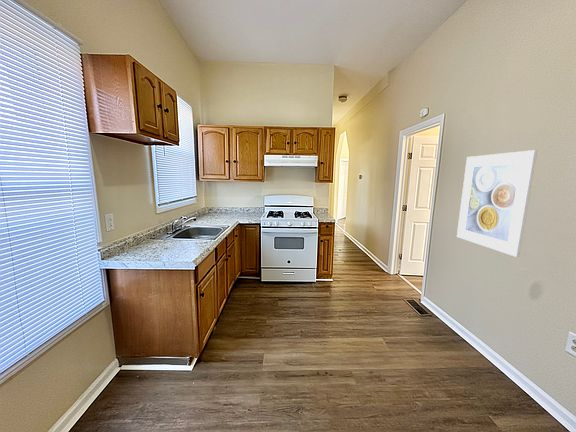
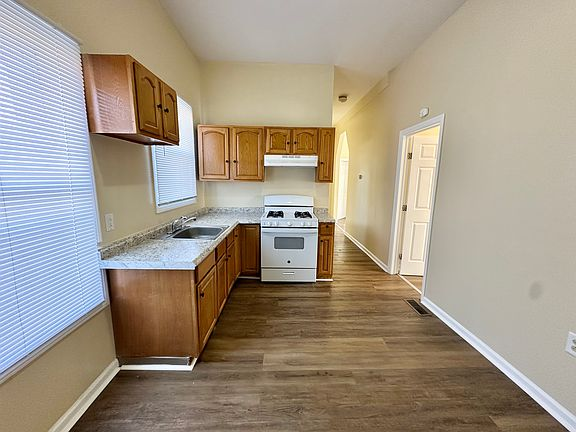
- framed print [456,149,539,258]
